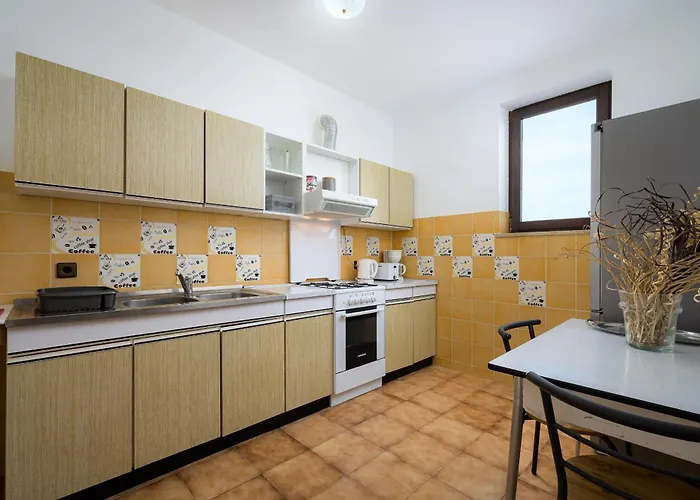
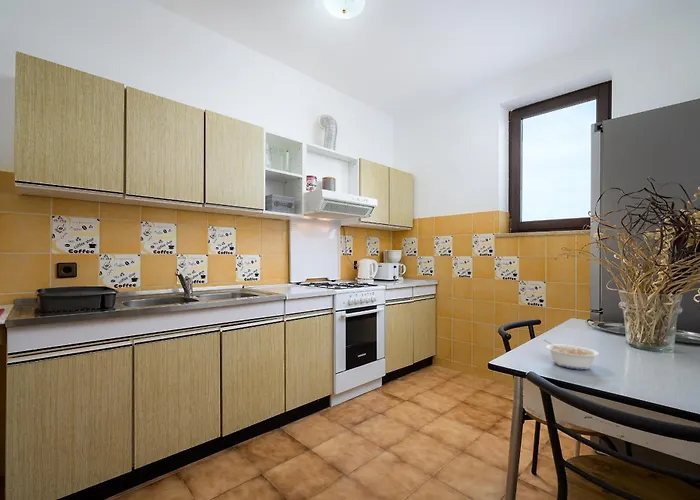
+ legume [541,338,600,371]
